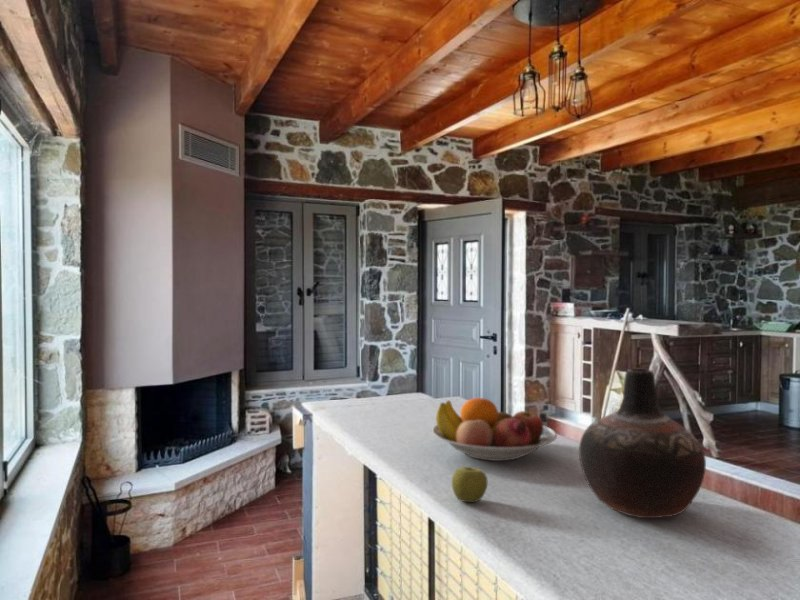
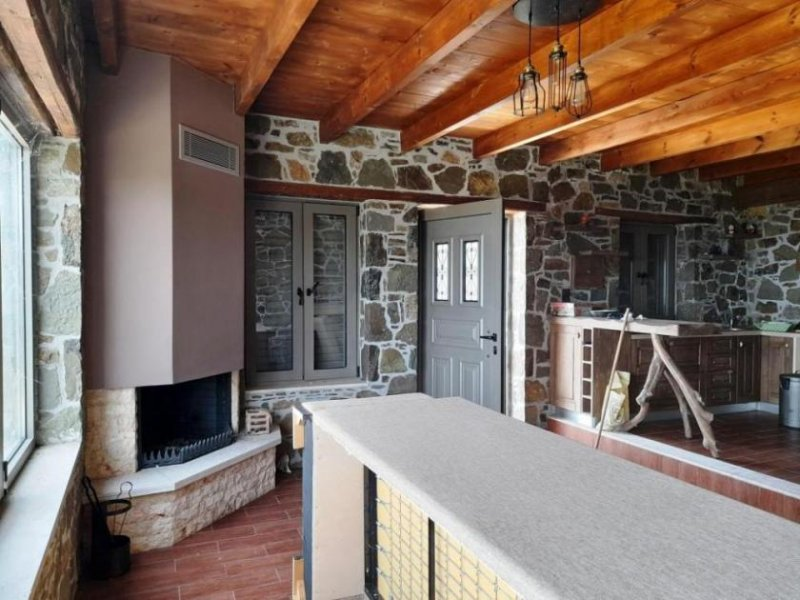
- apple [451,466,489,503]
- vase [578,367,707,519]
- fruit bowl [431,397,558,462]
